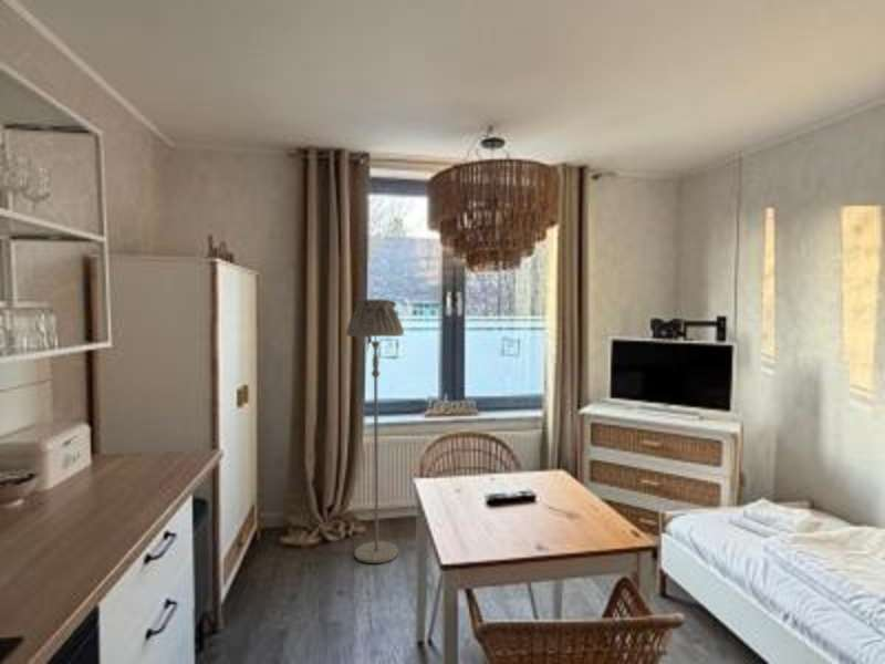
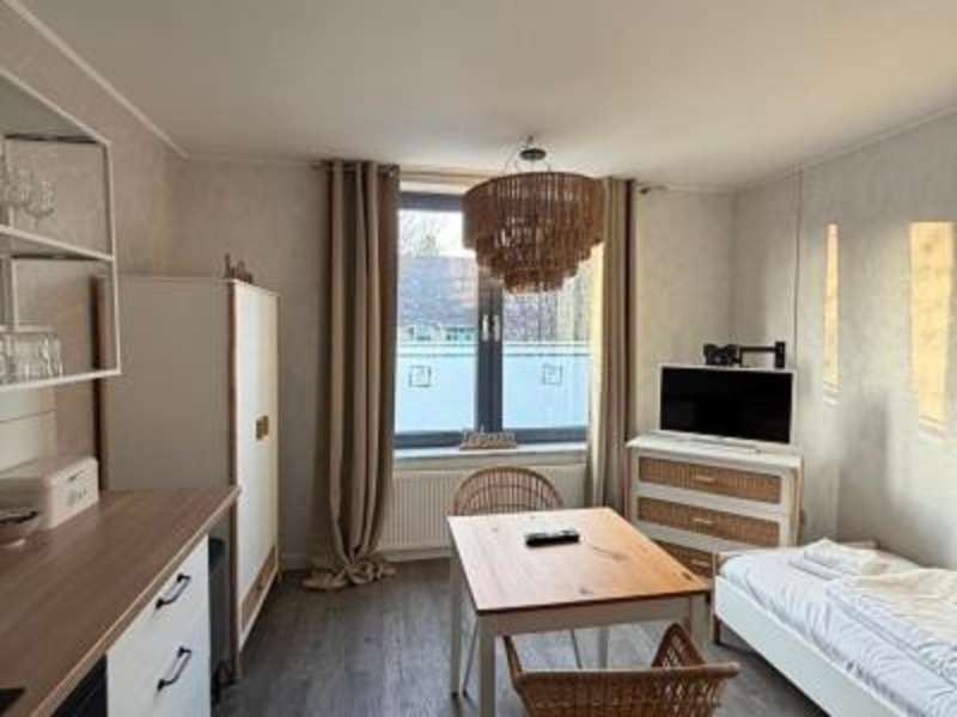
- floor lamp [345,298,405,564]
